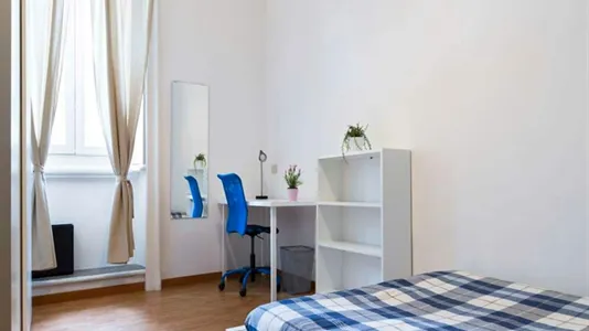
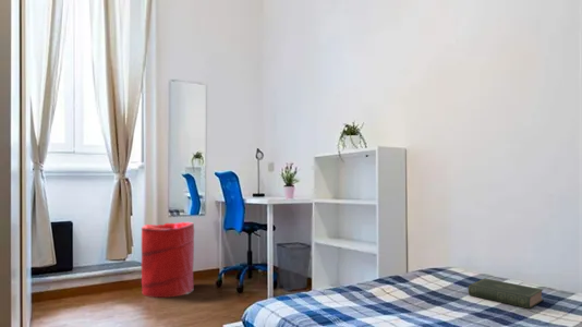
+ laundry hamper [141,221,195,299]
+ book [468,278,545,310]
